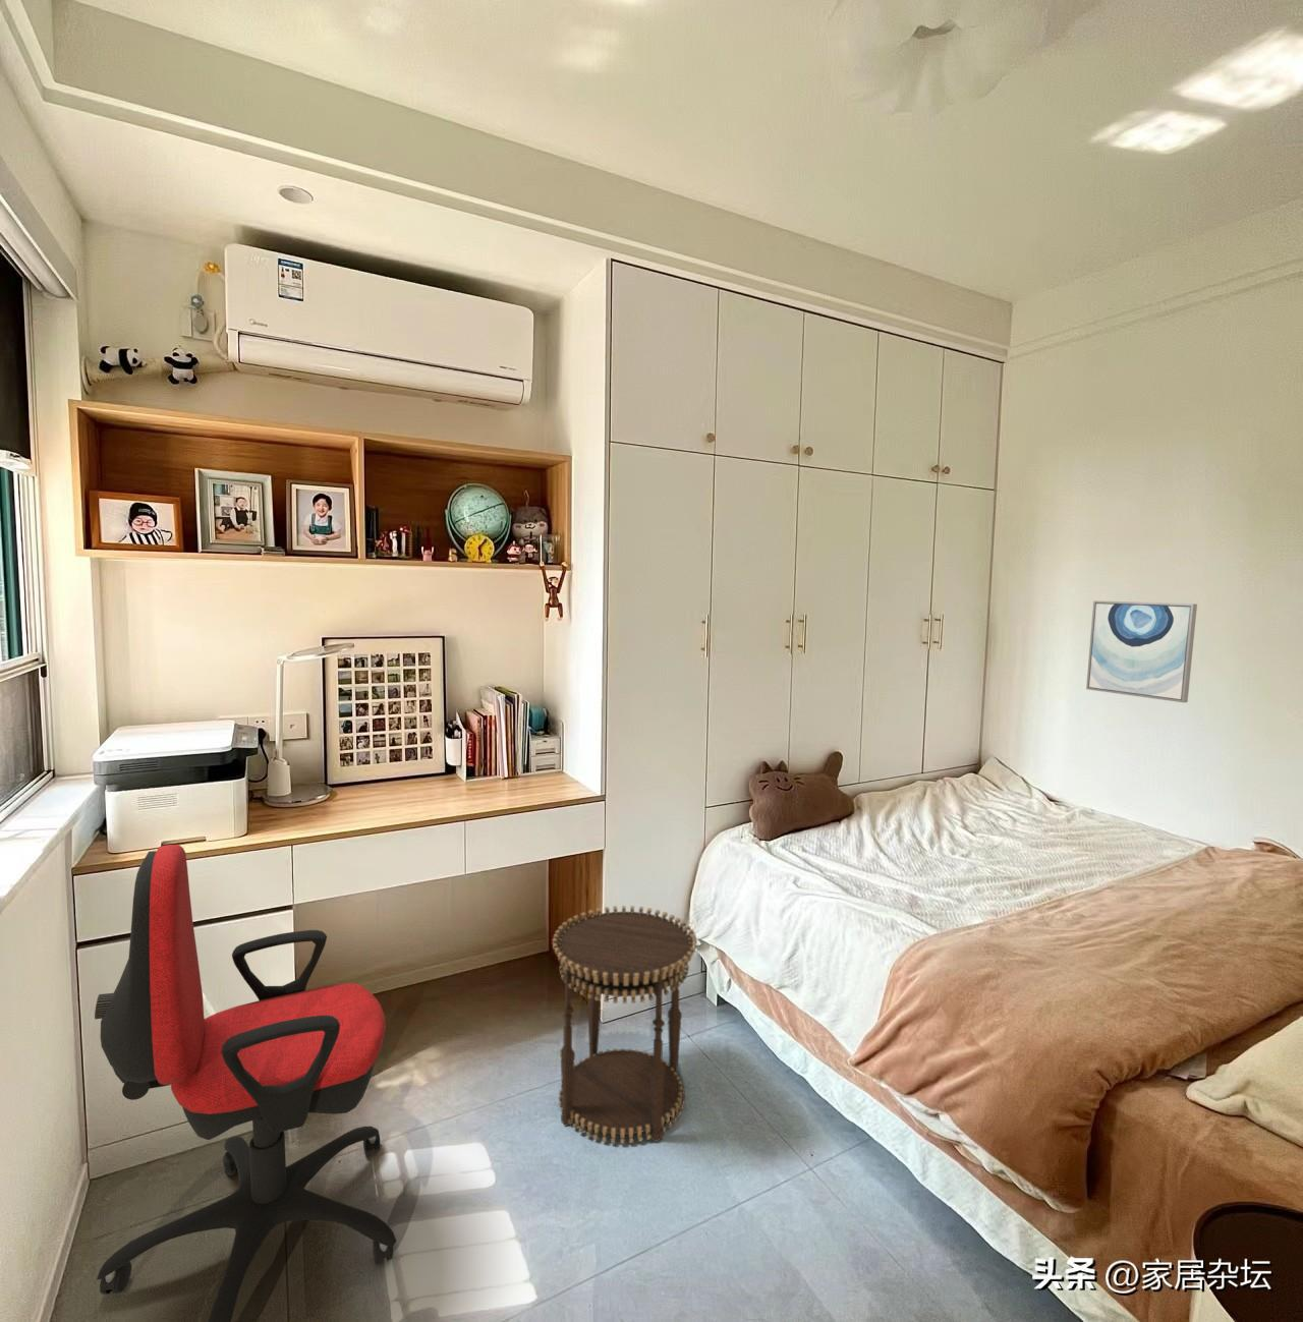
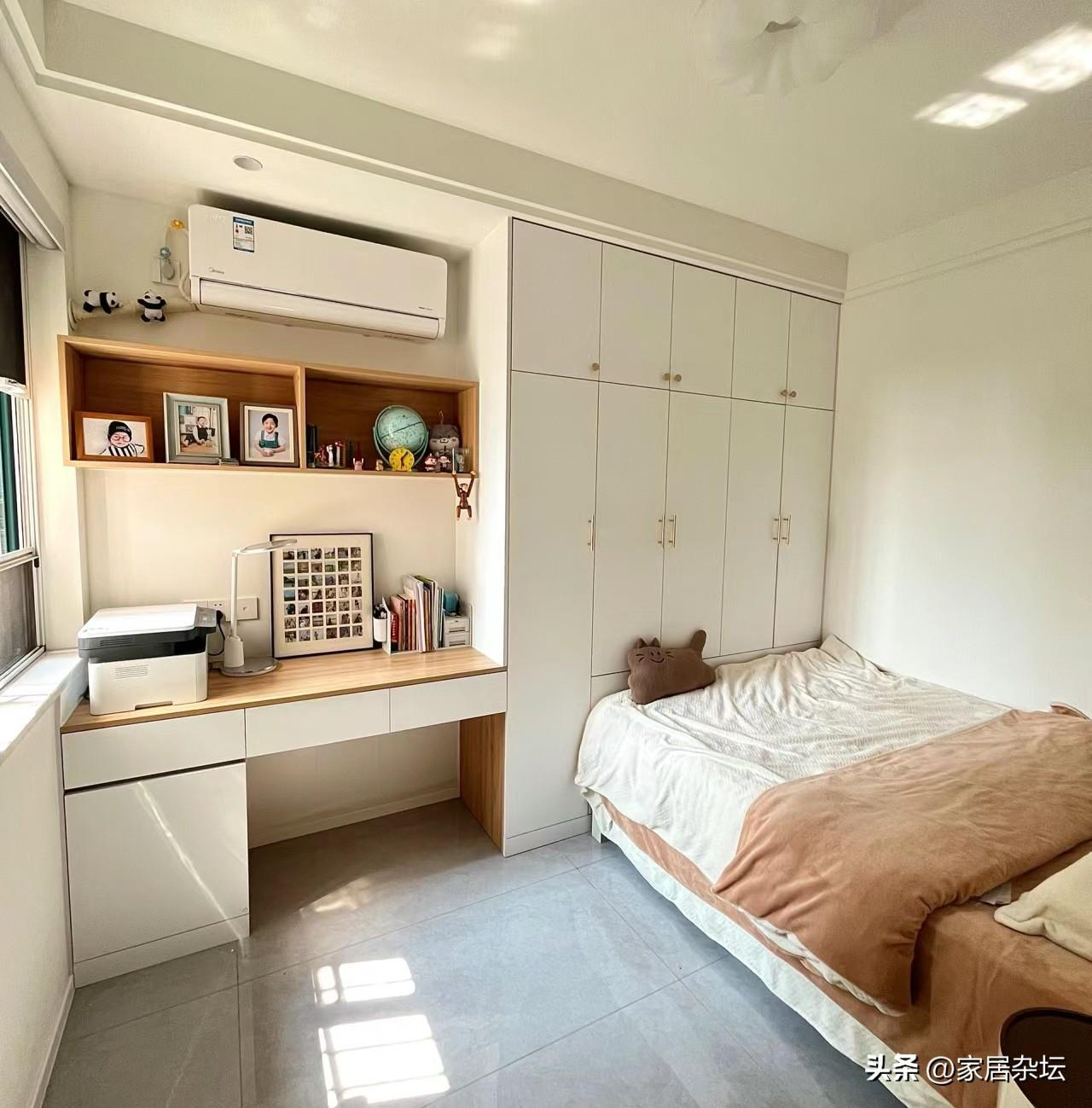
- office chair [93,844,397,1322]
- side table [551,904,698,1145]
- wall art [1085,599,1198,703]
